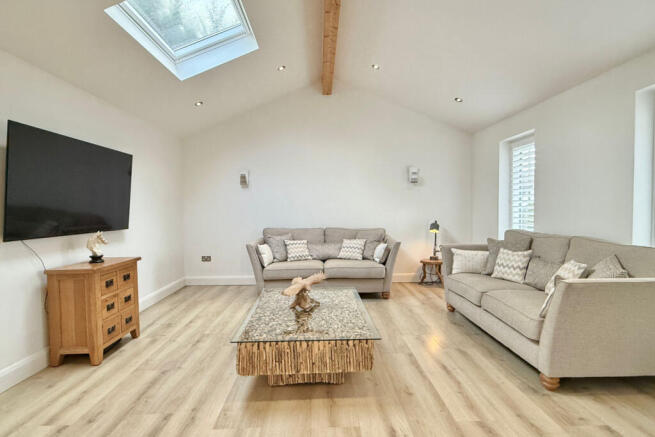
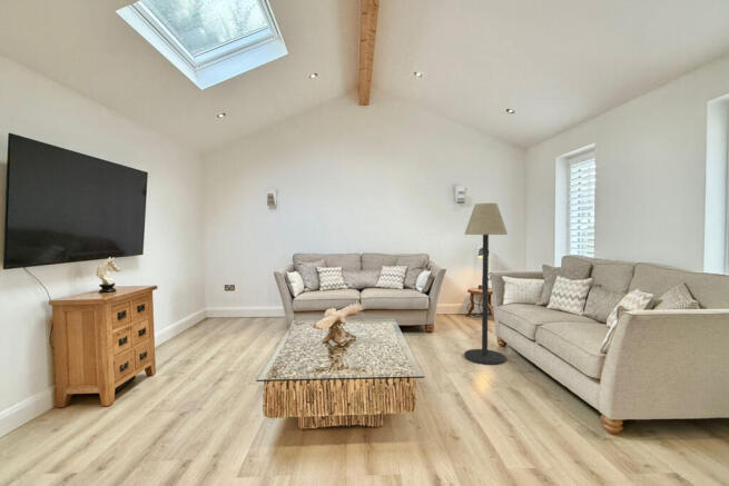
+ floor lamp [463,202,509,366]
